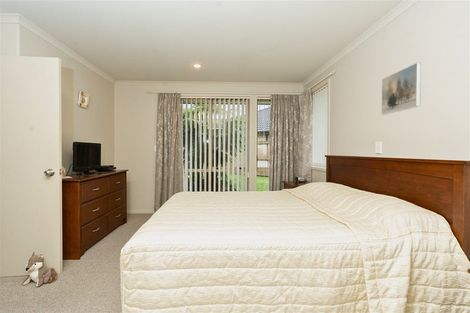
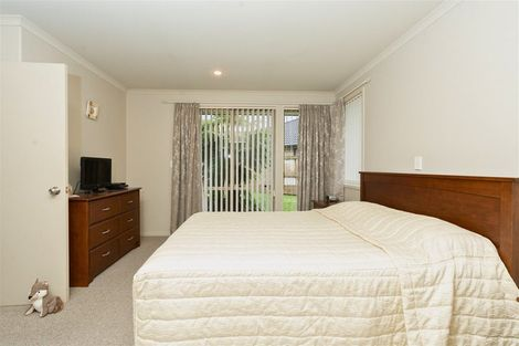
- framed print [380,62,422,116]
